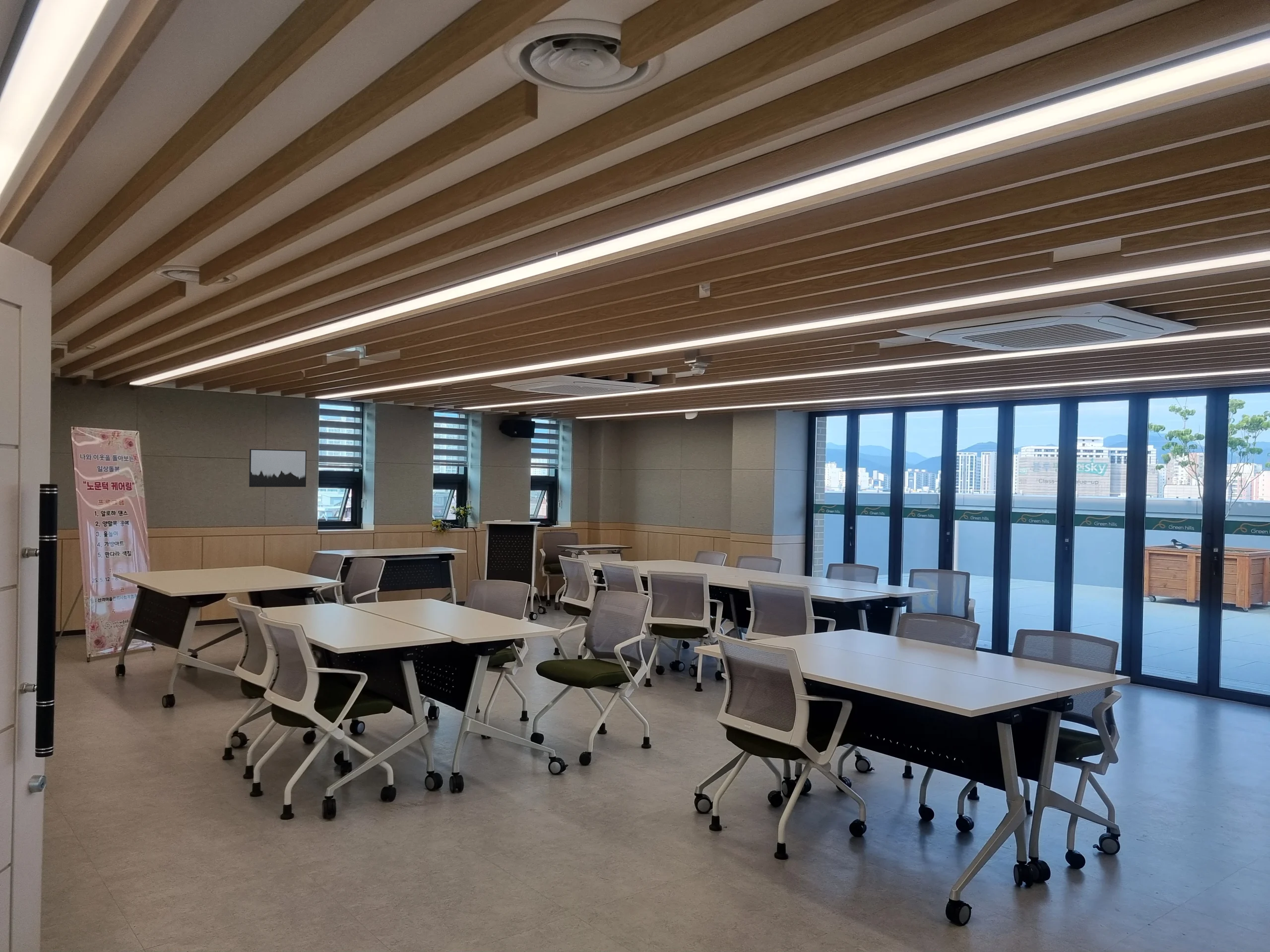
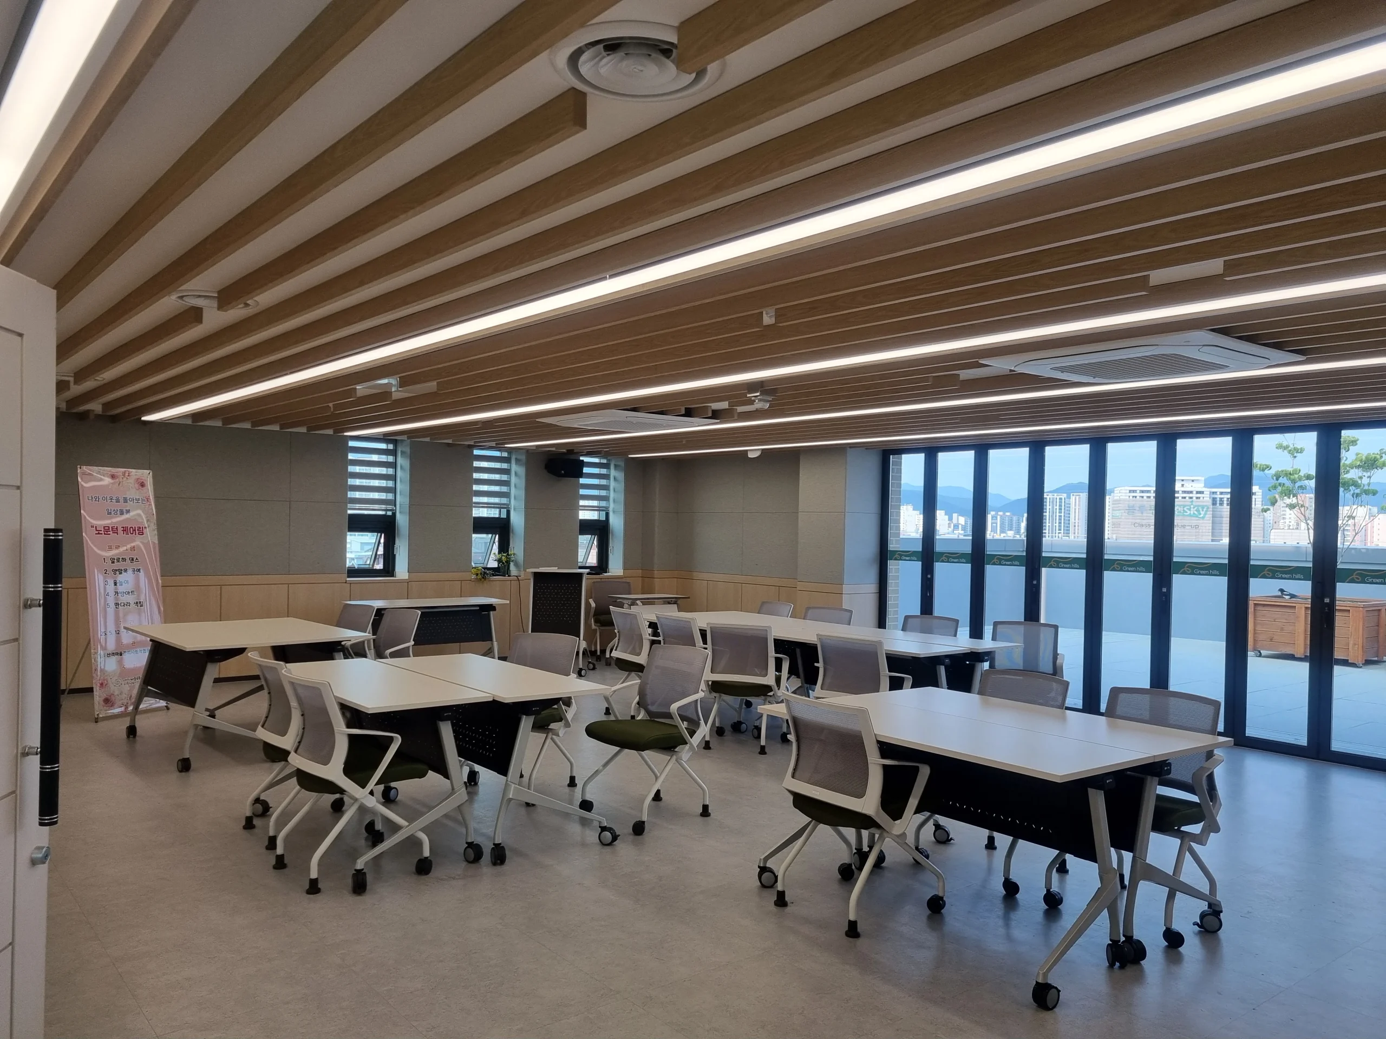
- wall art [249,449,307,487]
